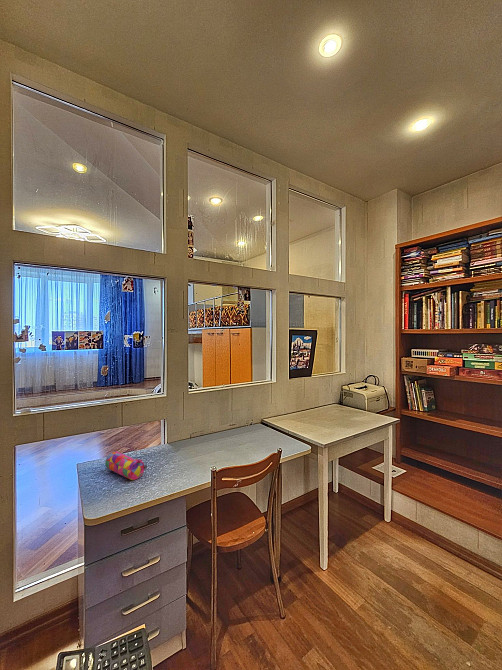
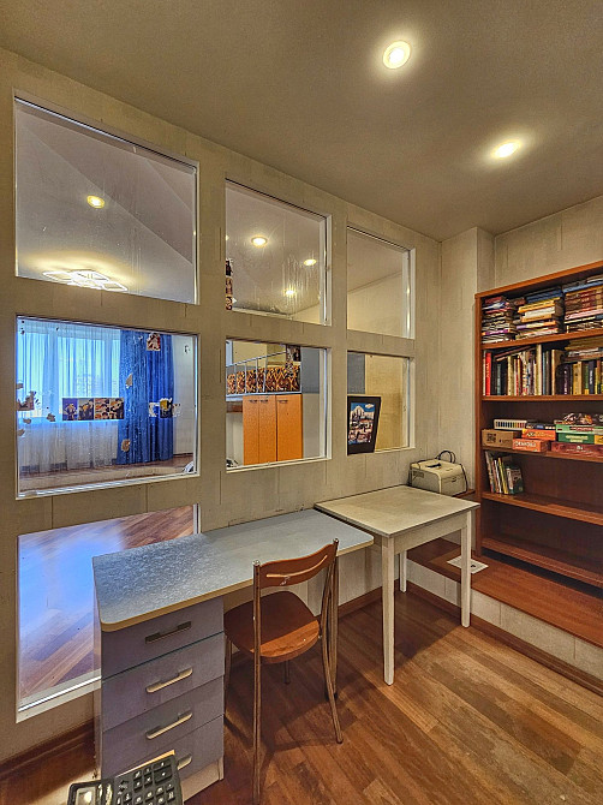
- pencil case [104,450,148,481]
